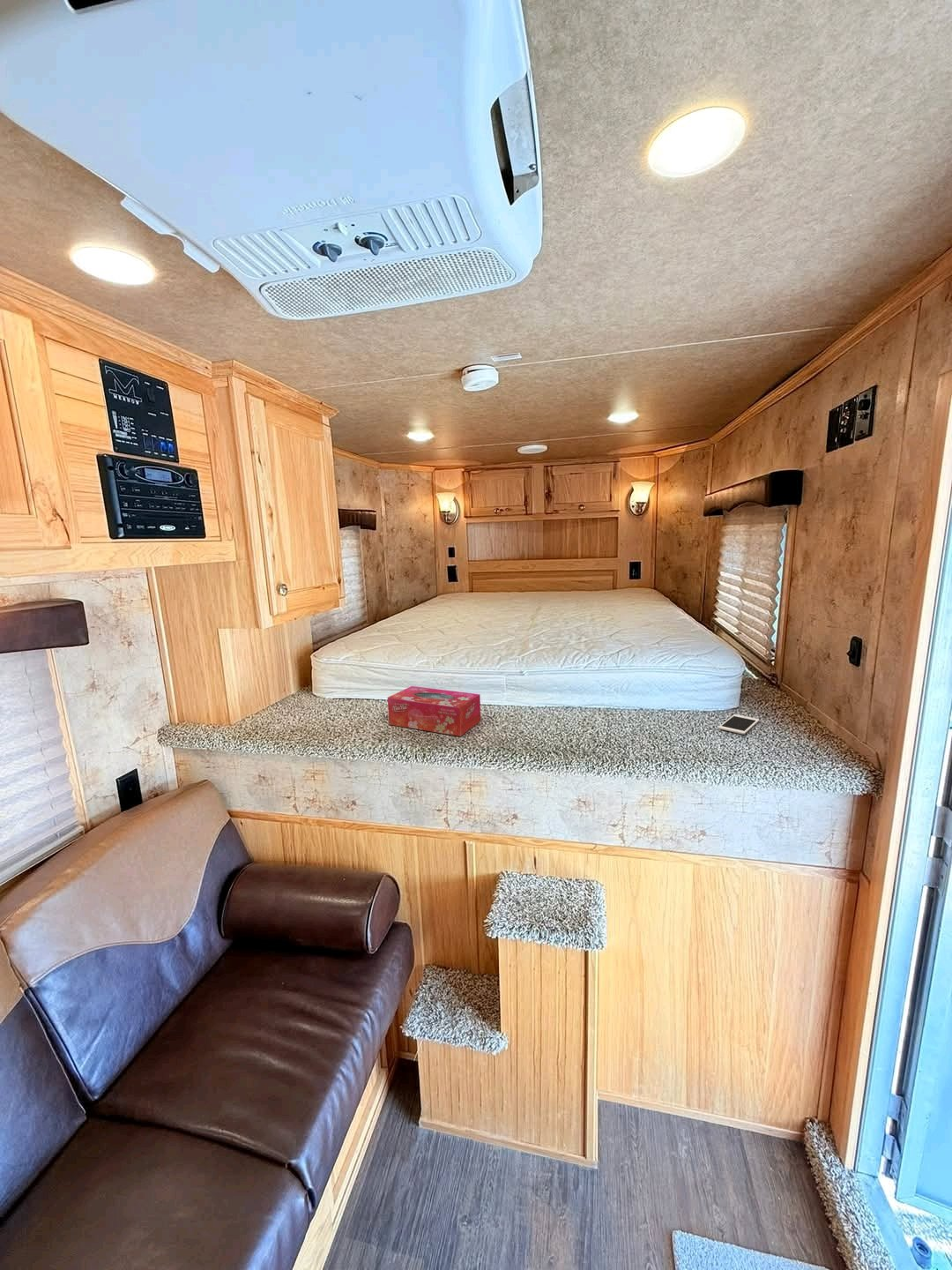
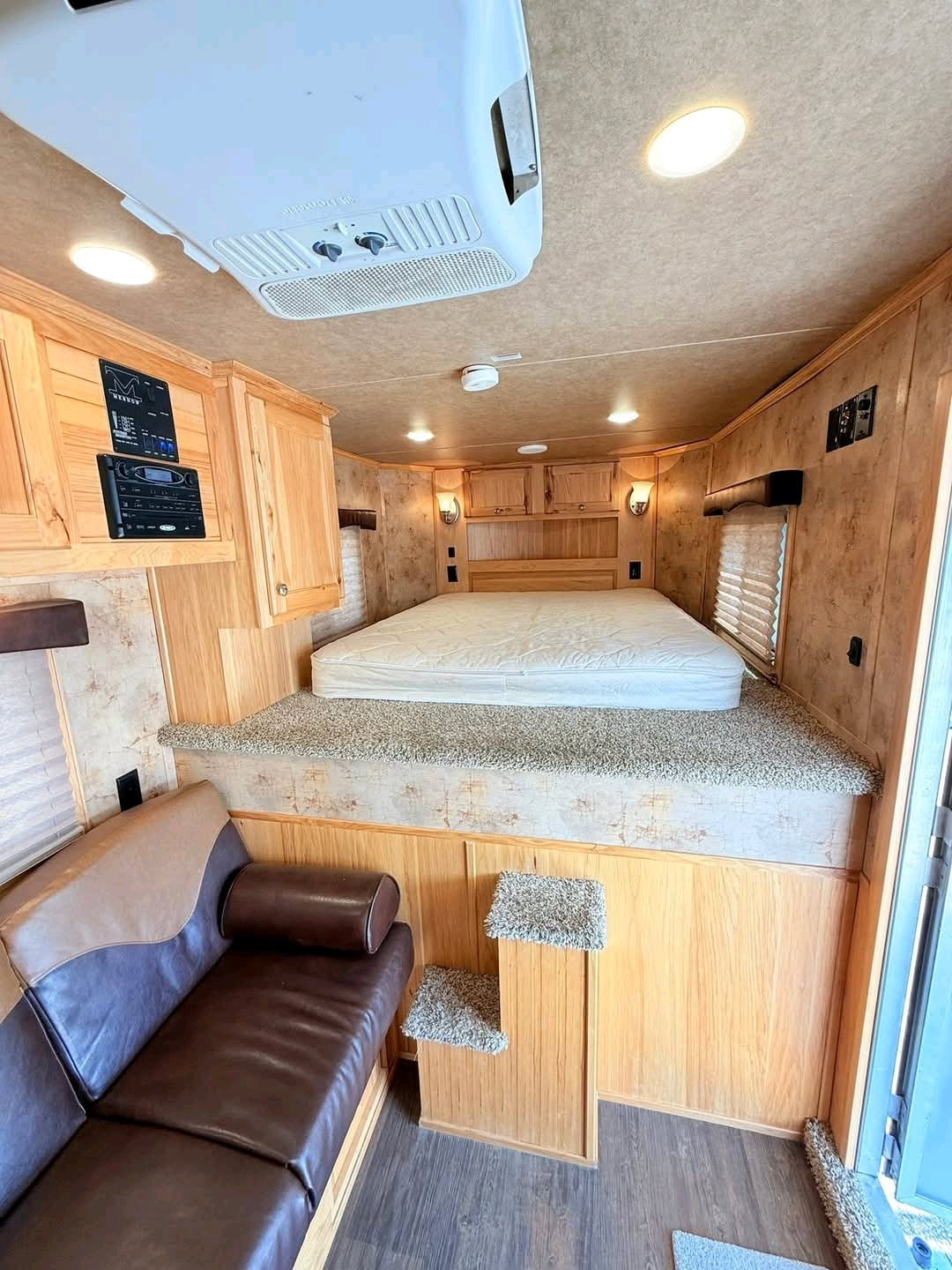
- tissue box [387,685,481,737]
- cell phone [718,713,760,736]
